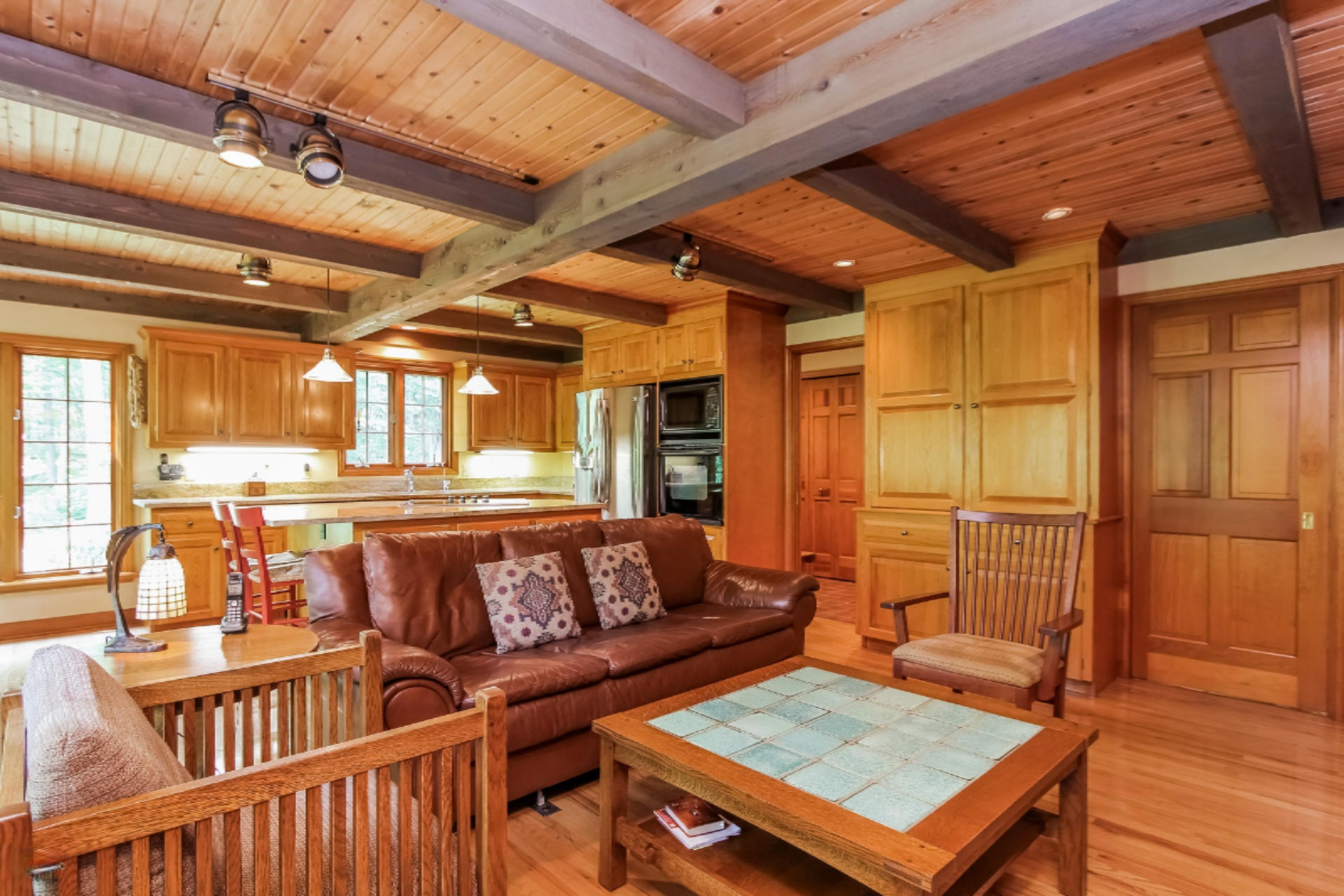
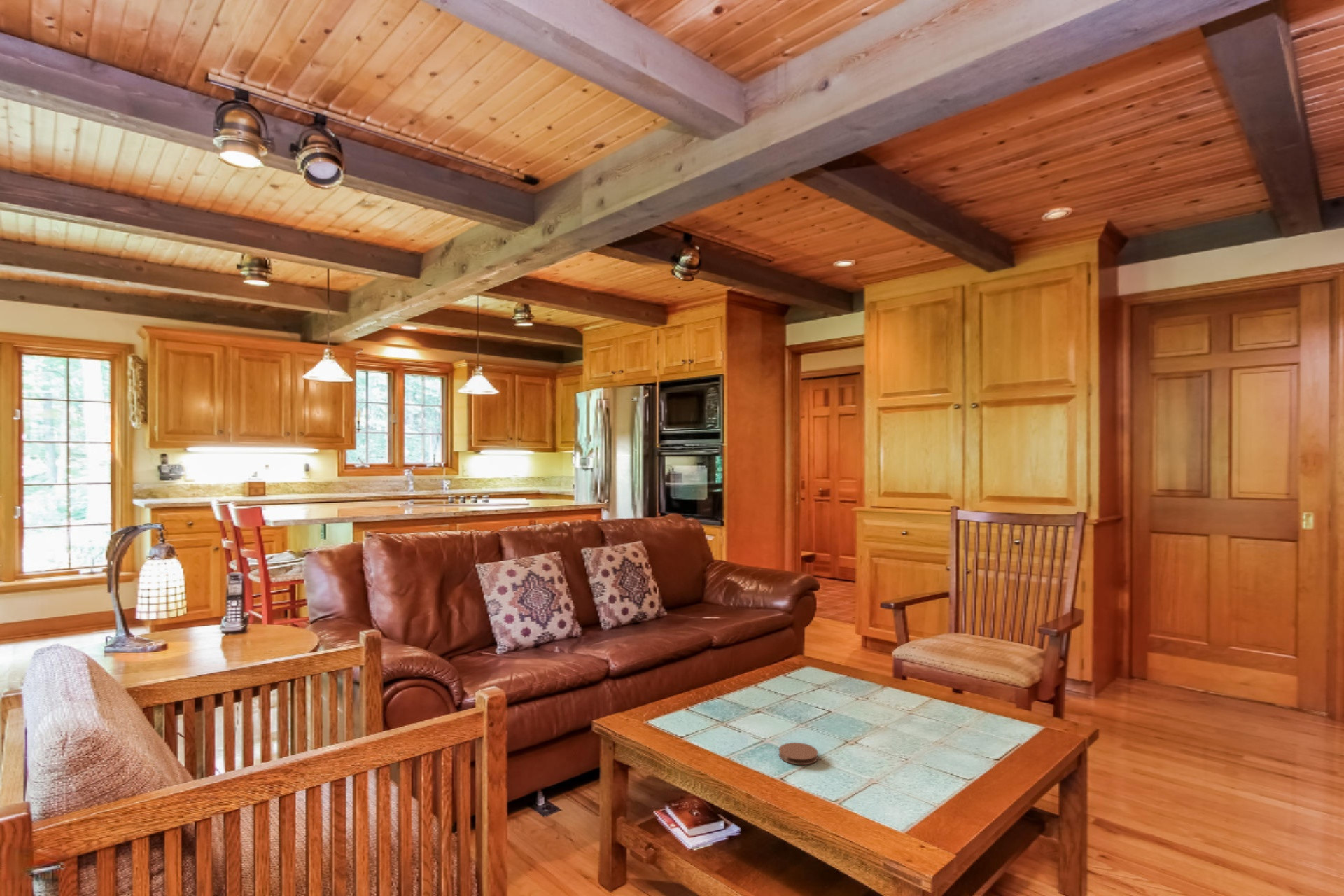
+ coaster [778,742,819,766]
